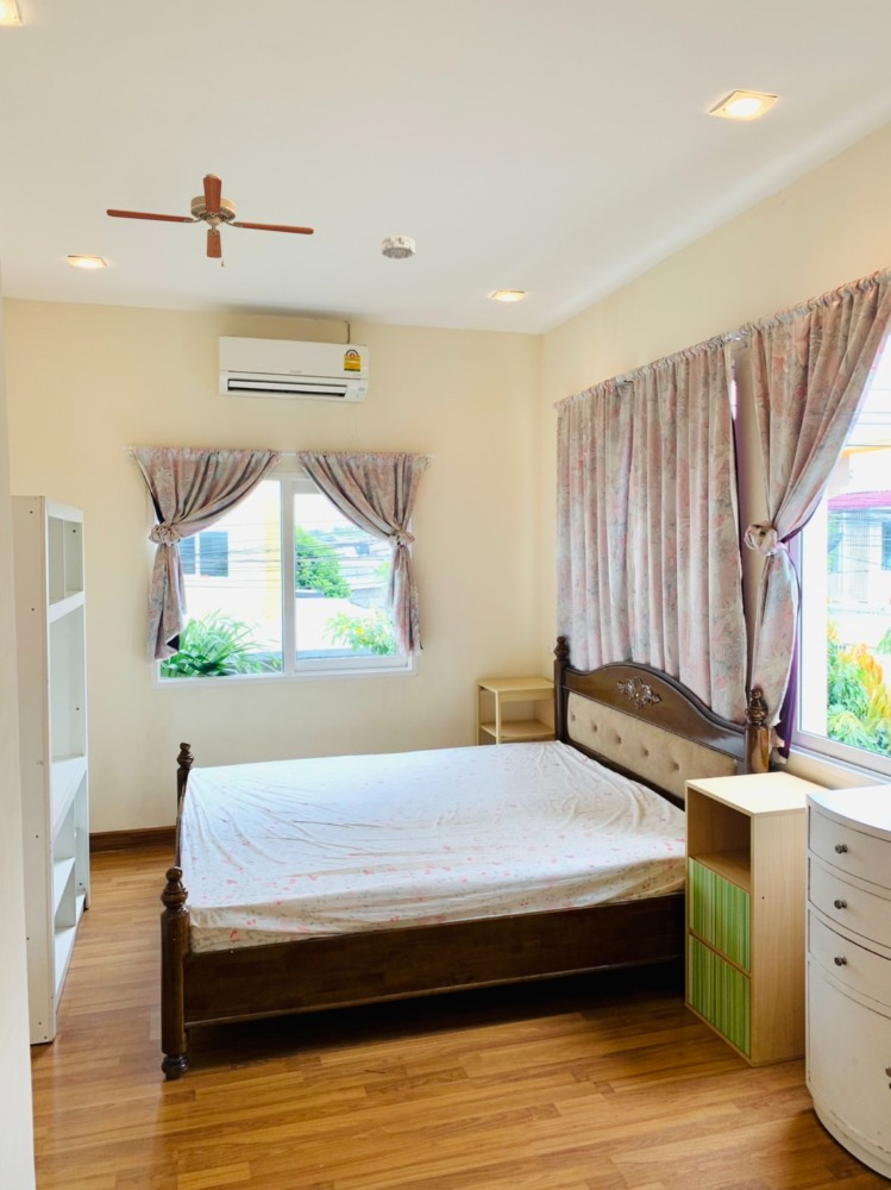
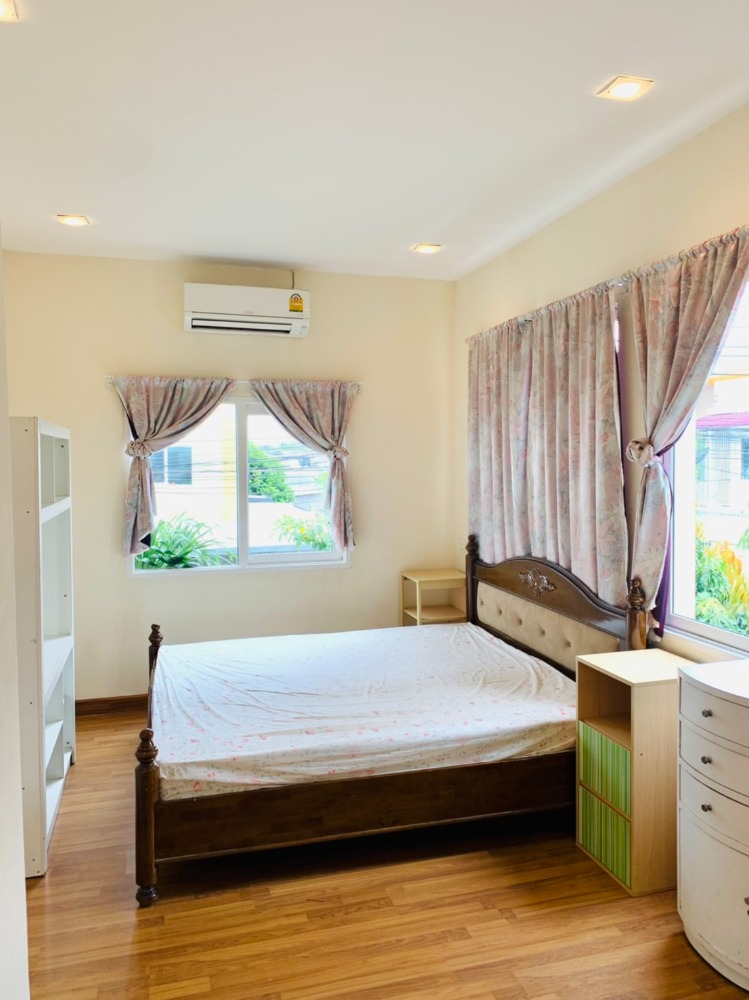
- smoke detector [381,234,415,261]
- ceiling fan [106,173,315,268]
